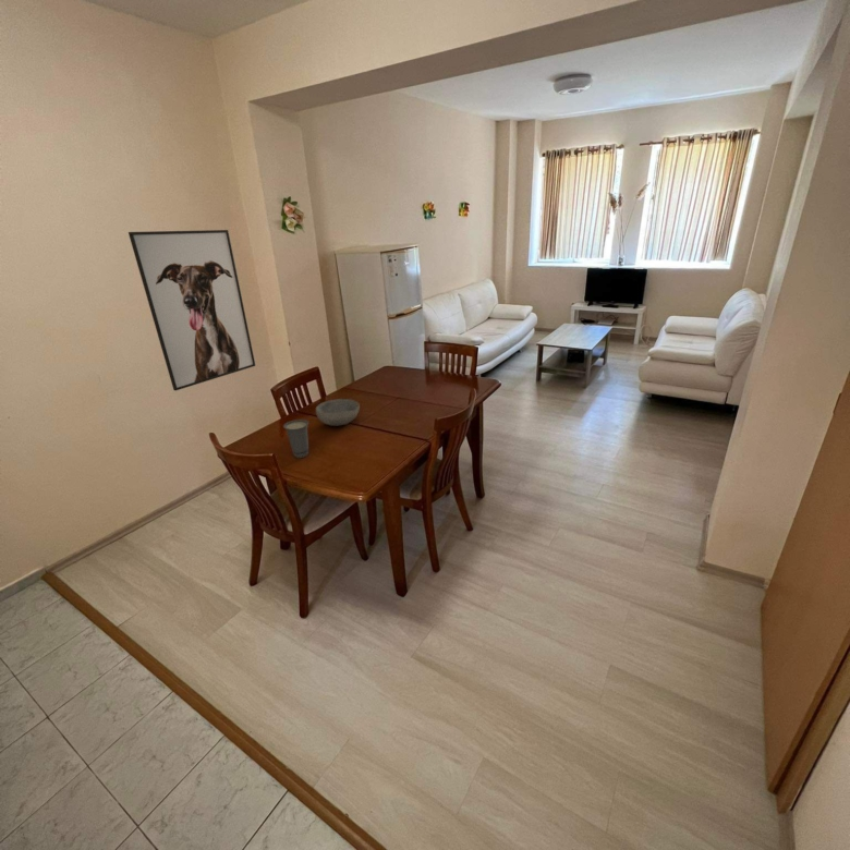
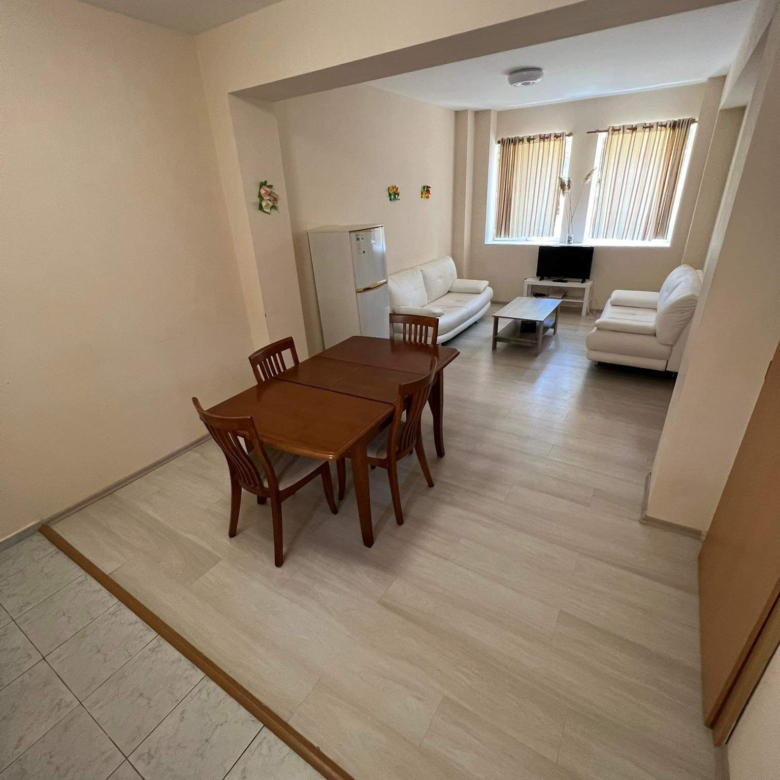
- bowl [315,398,361,427]
- cup [282,418,309,459]
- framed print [127,229,256,391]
